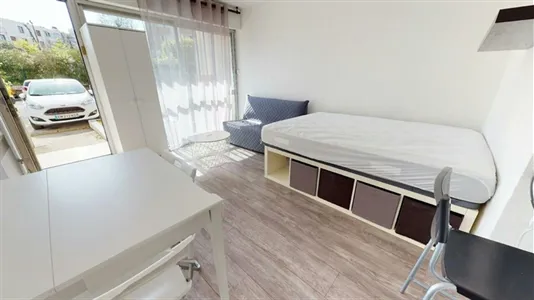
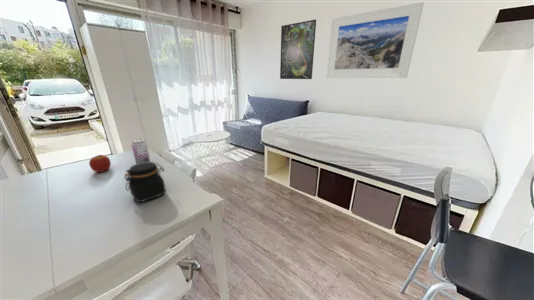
+ jar [123,161,167,203]
+ beer can [130,138,151,164]
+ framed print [325,1,425,79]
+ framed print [279,19,317,80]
+ apple [88,154,112,173]
